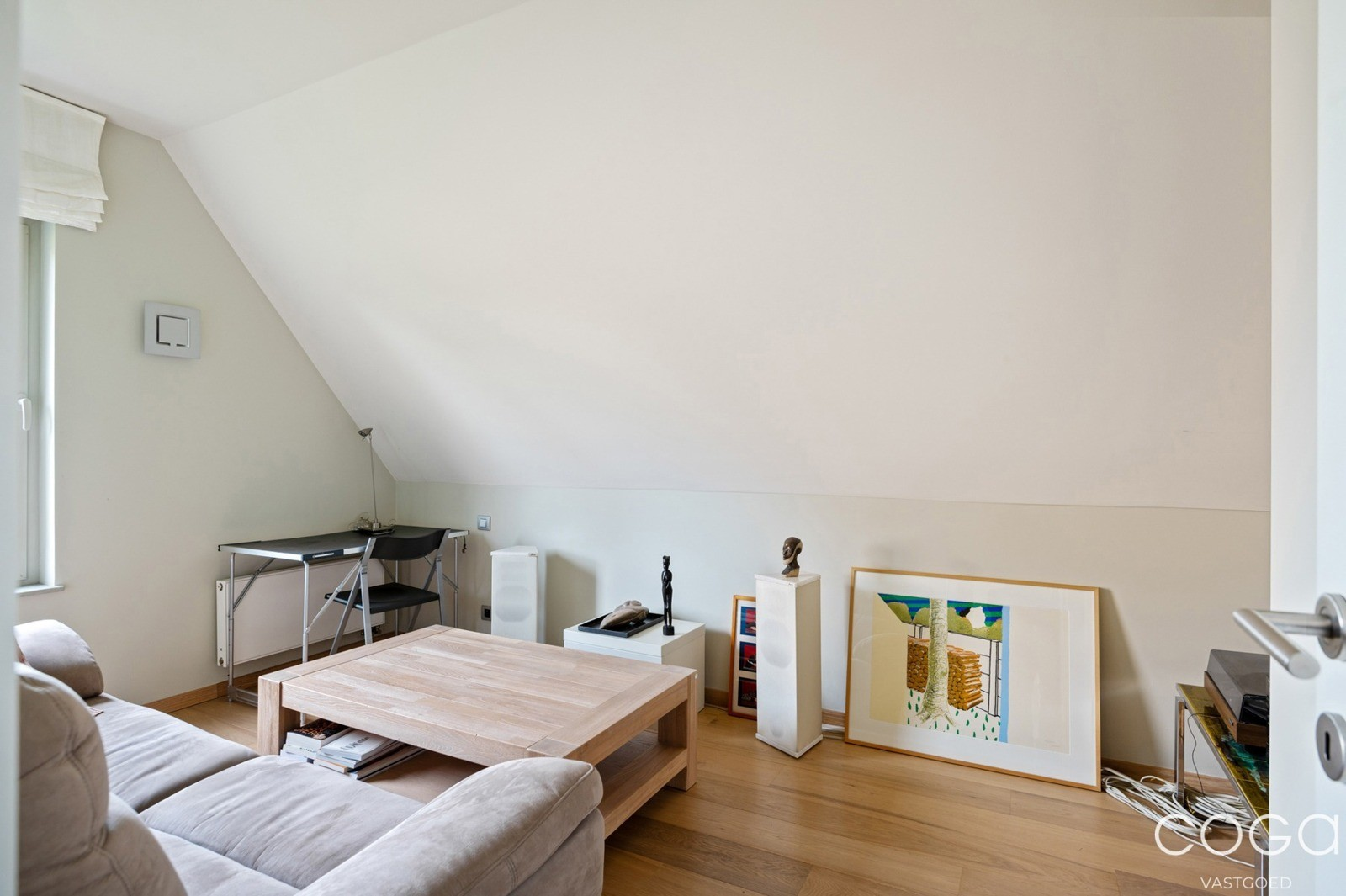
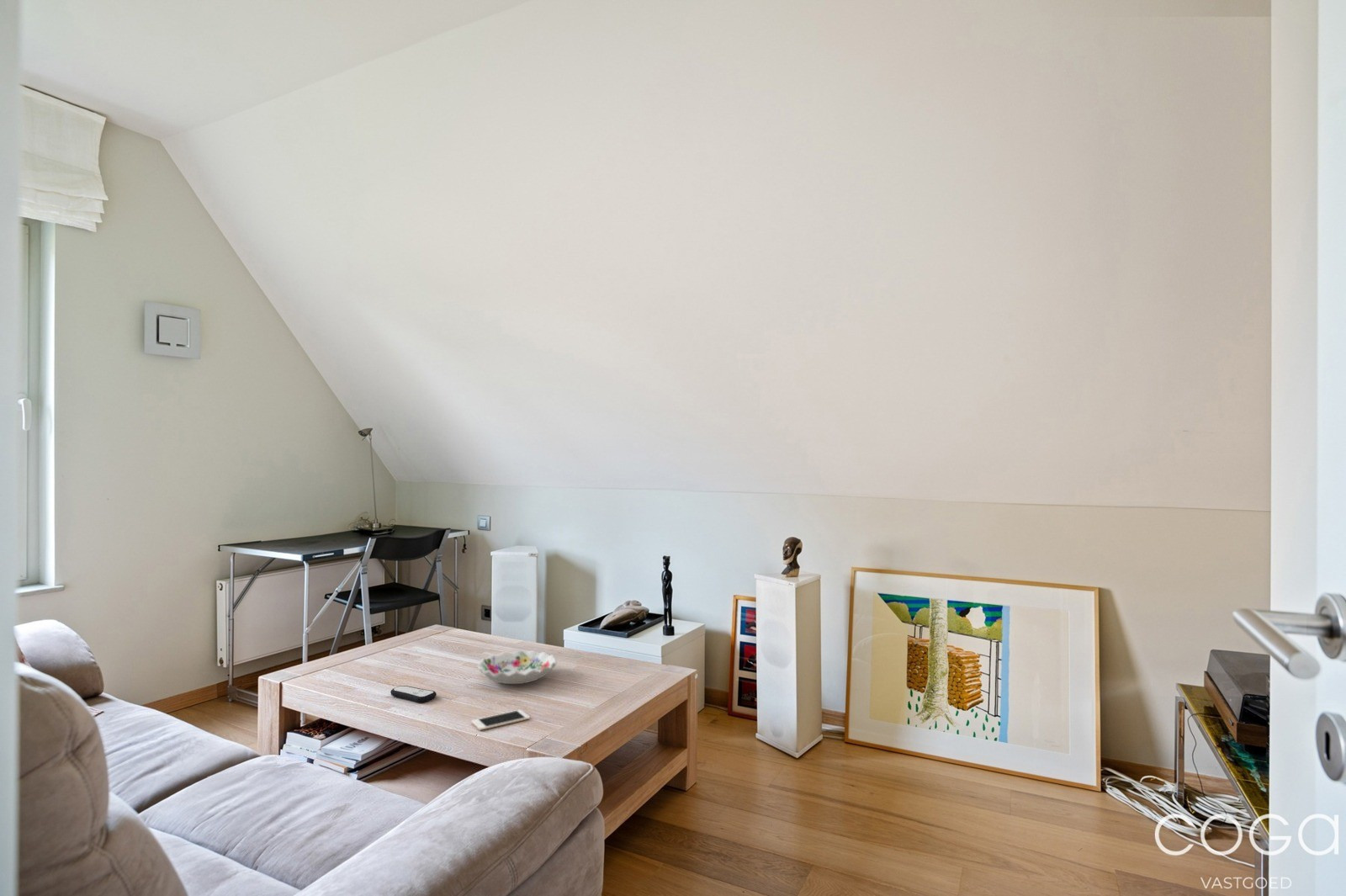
+ decorative bowl [477,649,558,685]
+ remote control [389,685,437,703]
+ cell phone [470,709,531,731]
